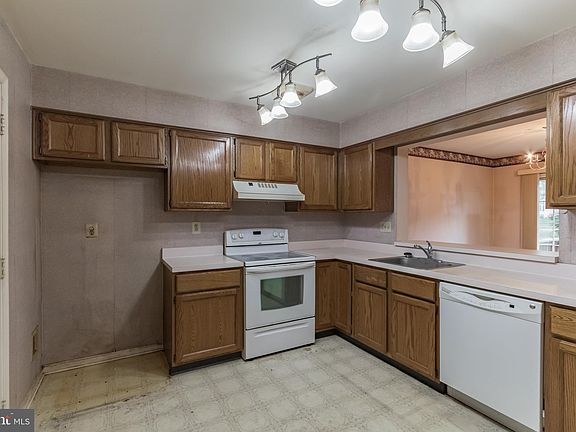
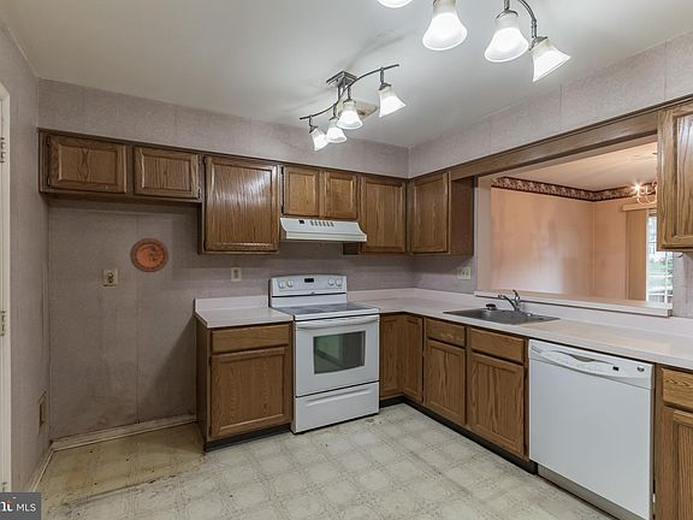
+ decorative plate [129,237,170,273]
